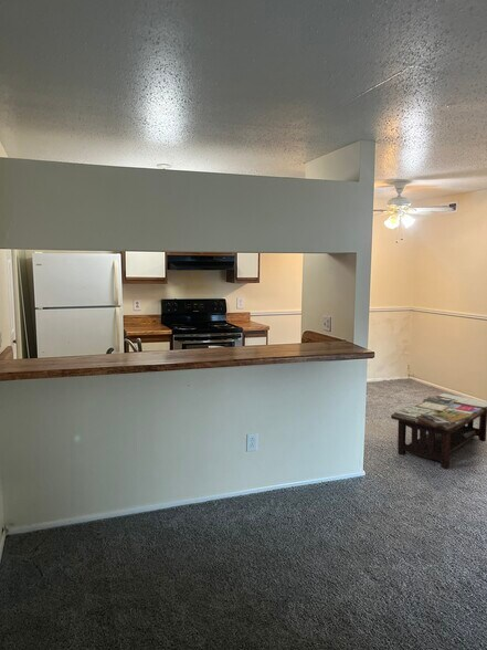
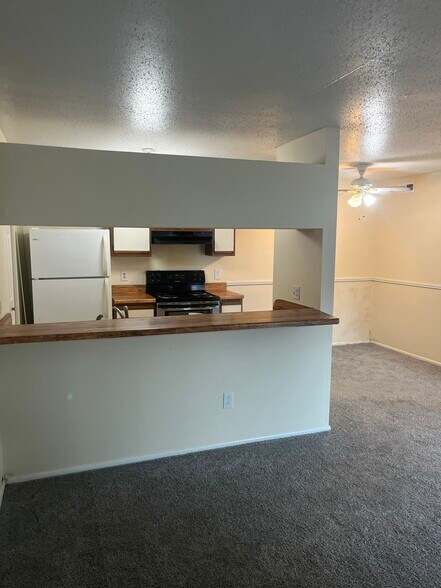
- coffee table [390,392,487,469]
